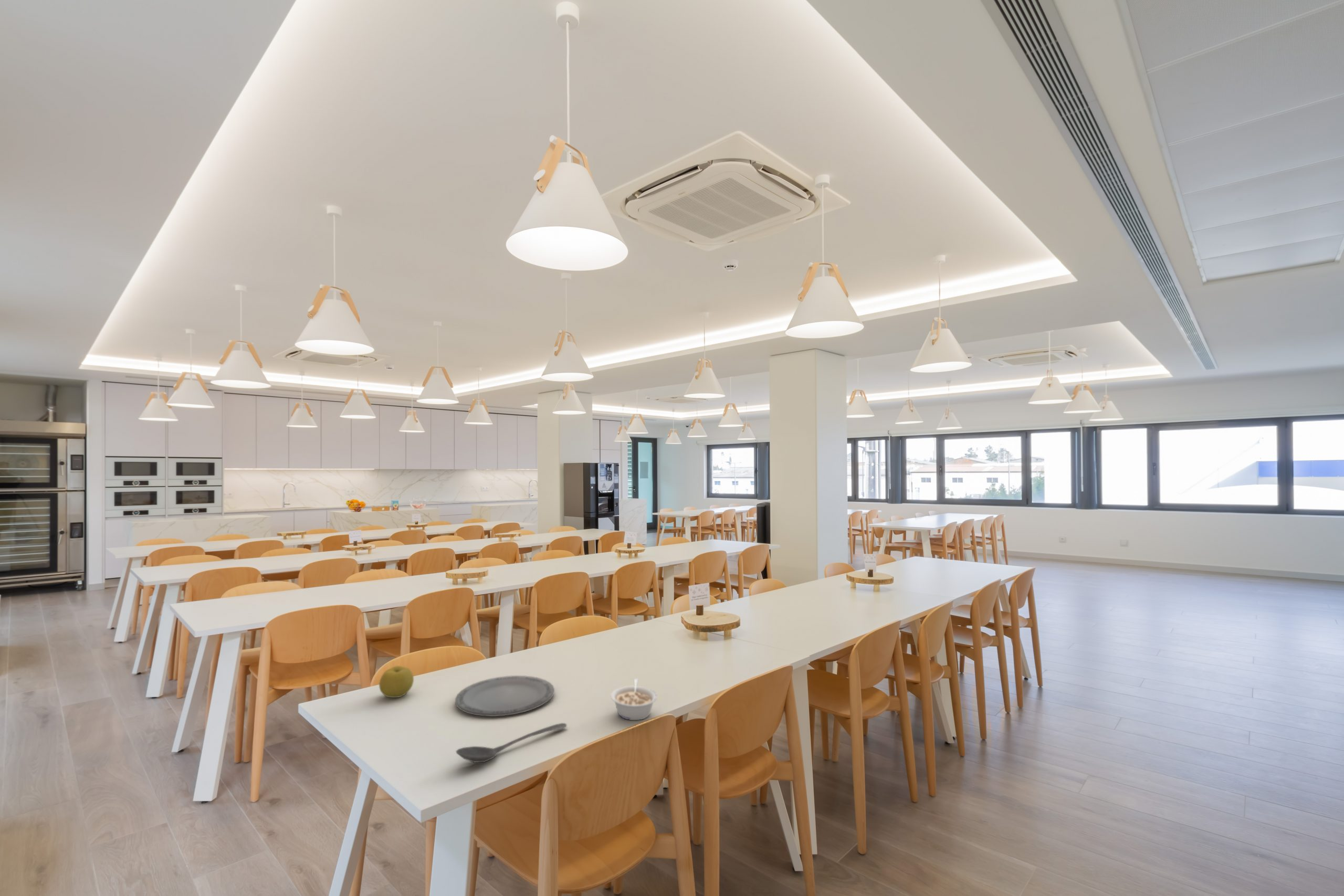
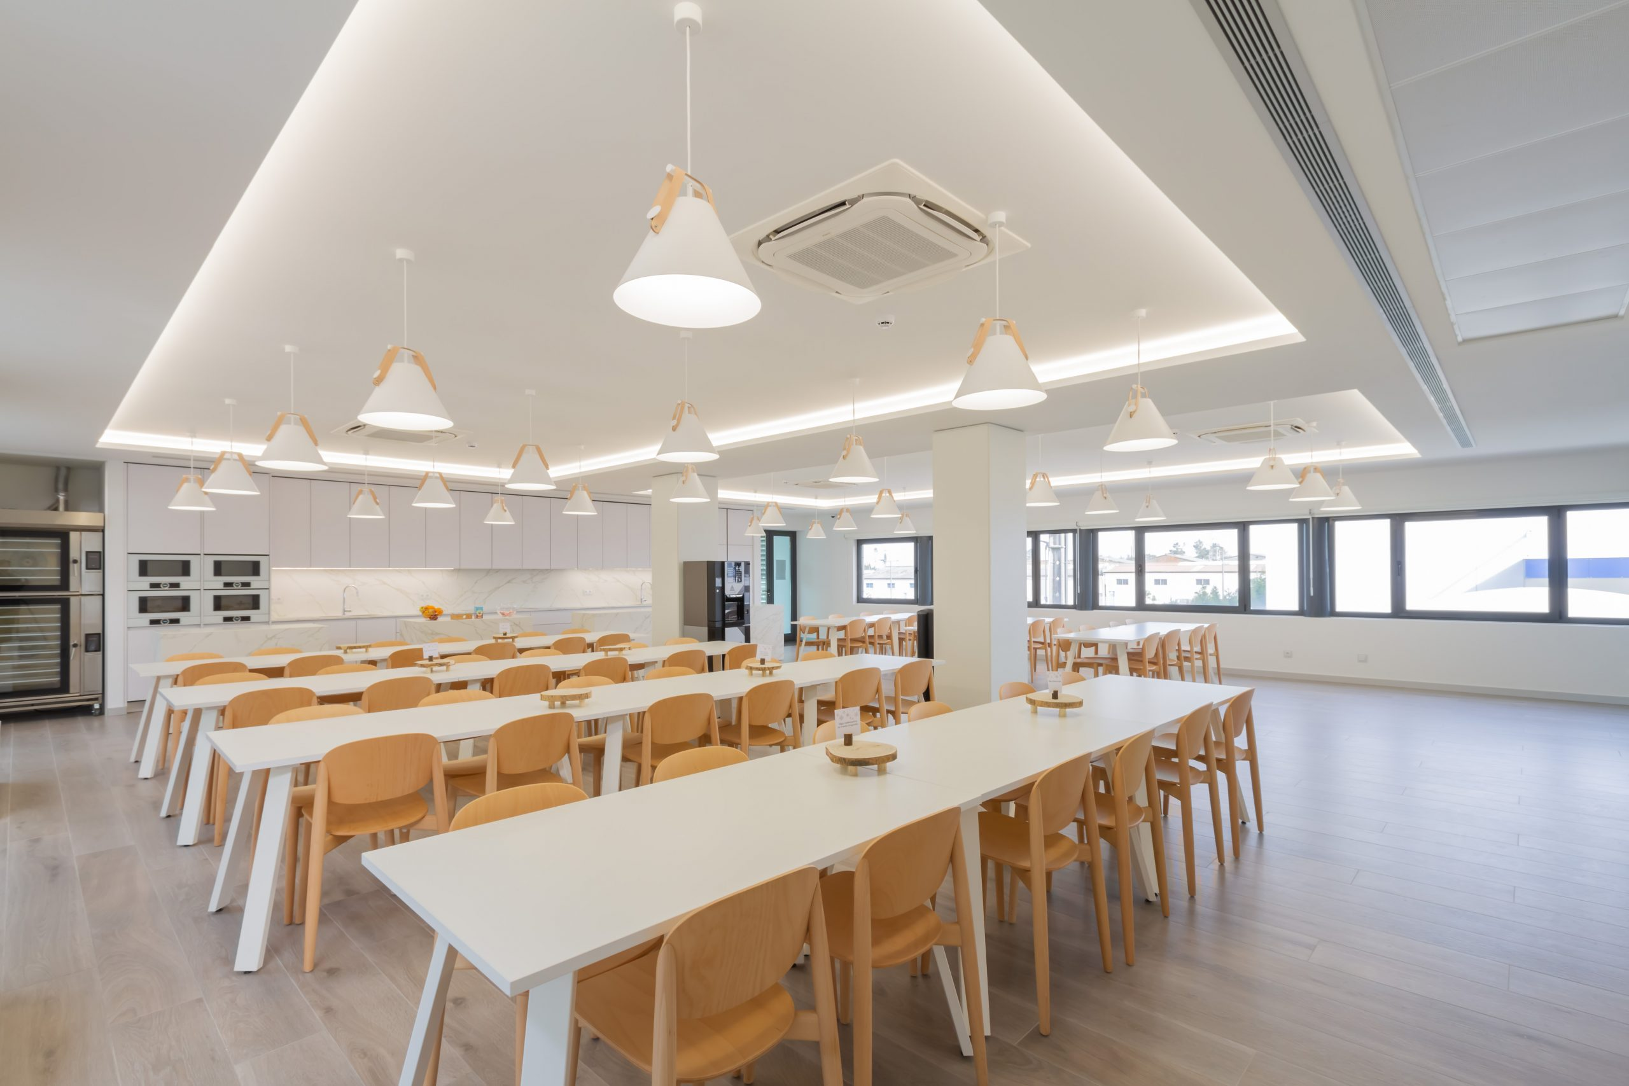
- legume [610,678,658,721]
- fruit [379,665,414,698]
- plate [455,675,555,717]
- stirrer [455,722,567,763]
